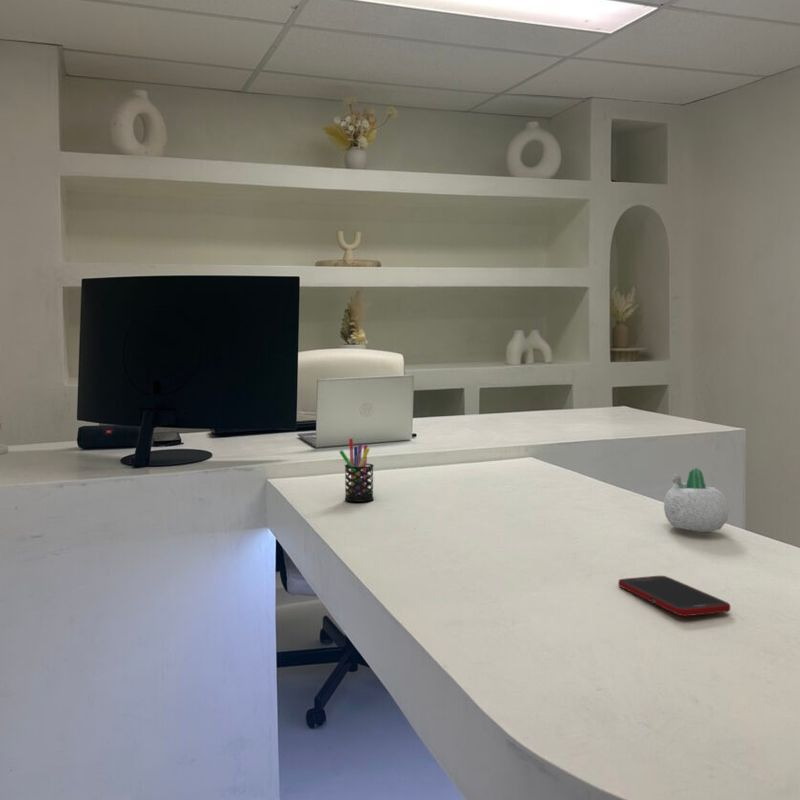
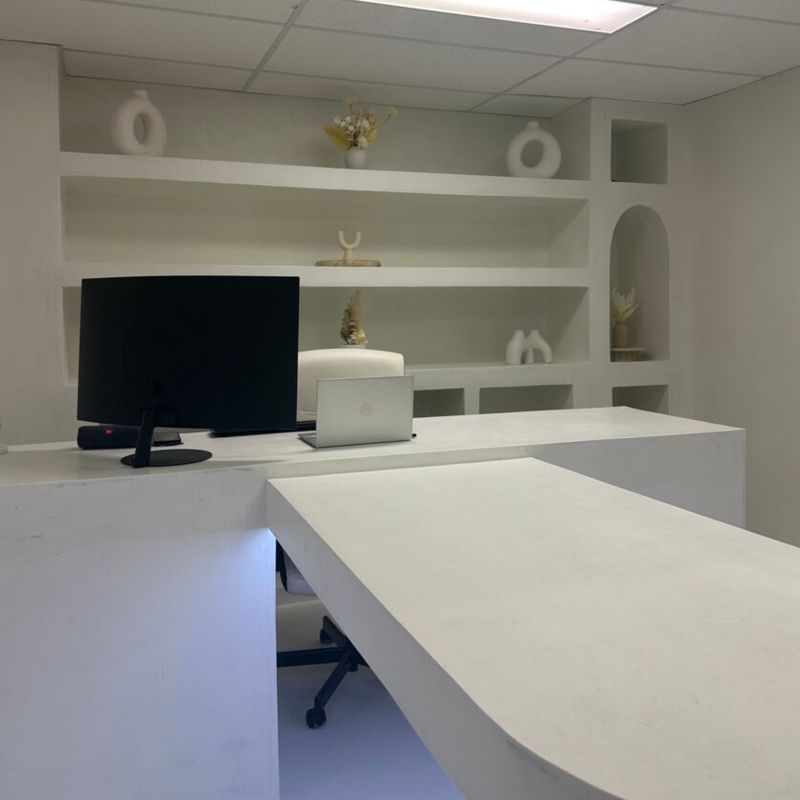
- succulent planter [663,467,730,534]
- cell phone [617,575,731,617]
- pen holder [338,438,375,503]
